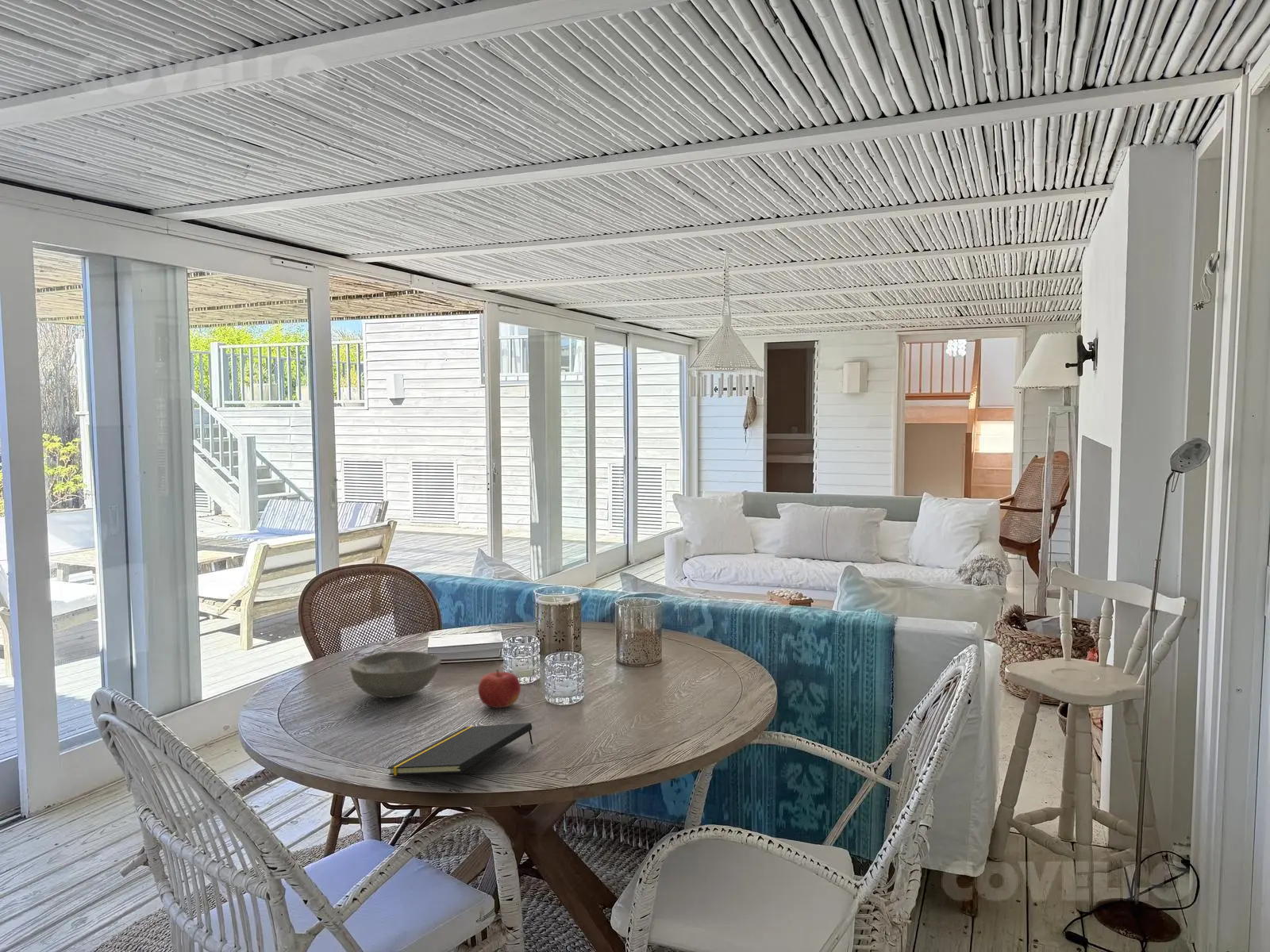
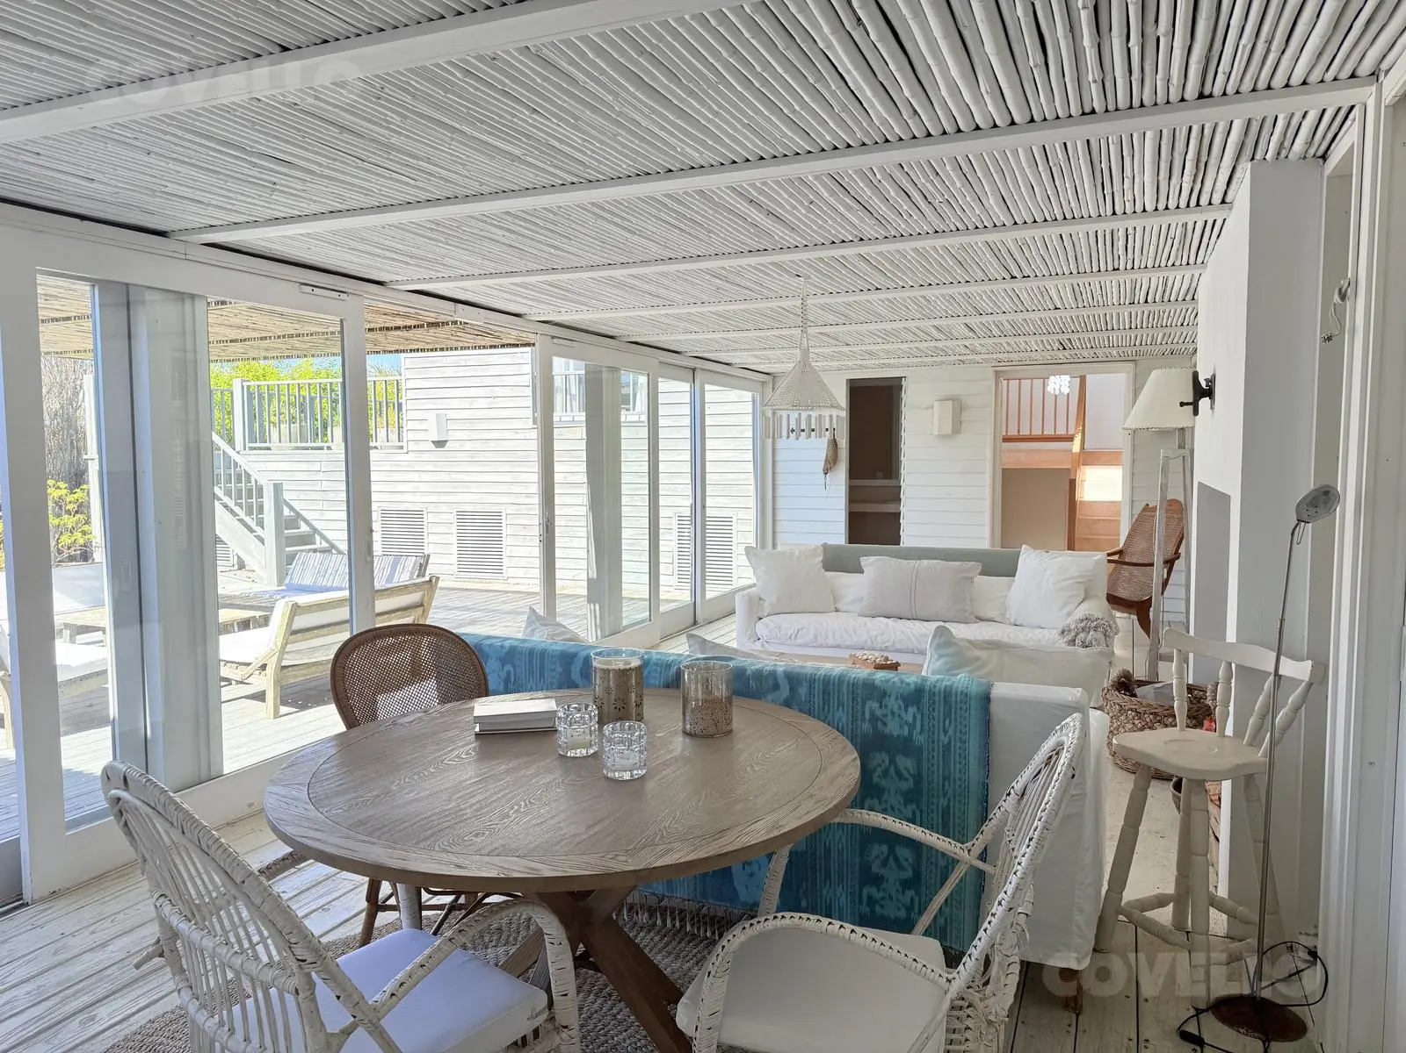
- bowl [349,651,442,699]
- notepad [387,722,533,776]
- fruit [477,669,521,708]
